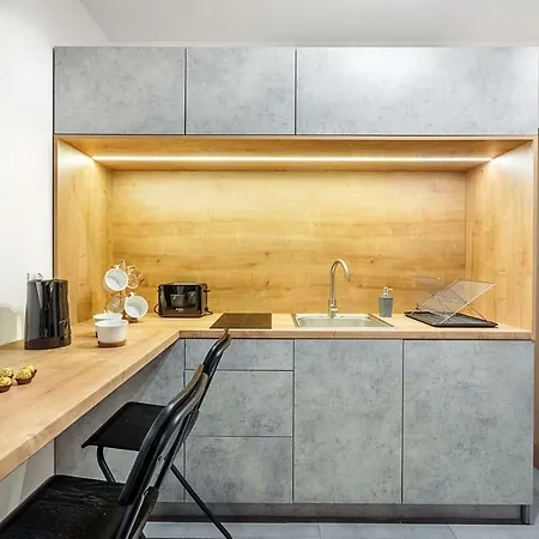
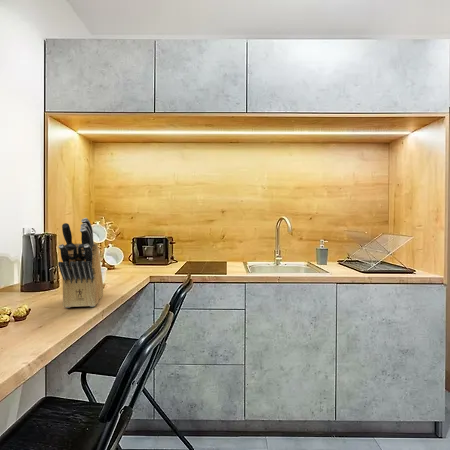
+ knife block [57,217,104,309]
